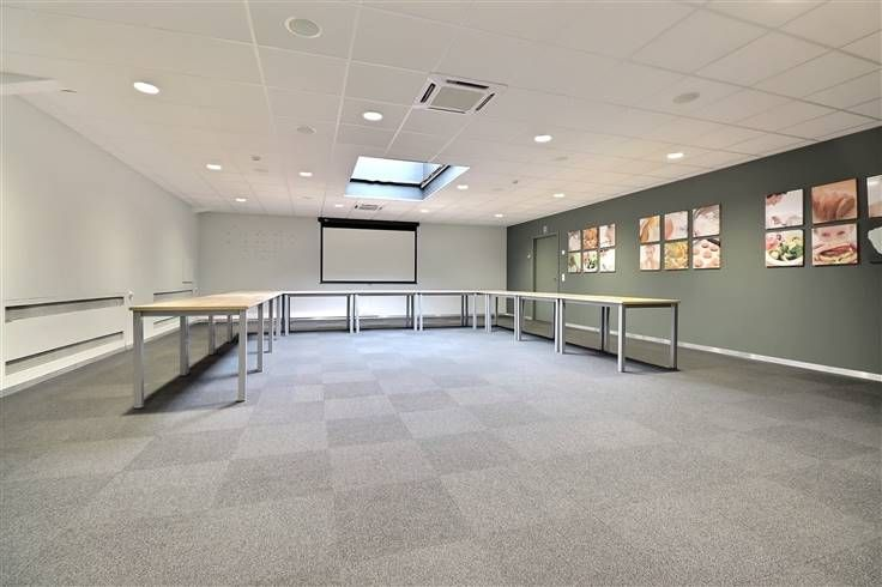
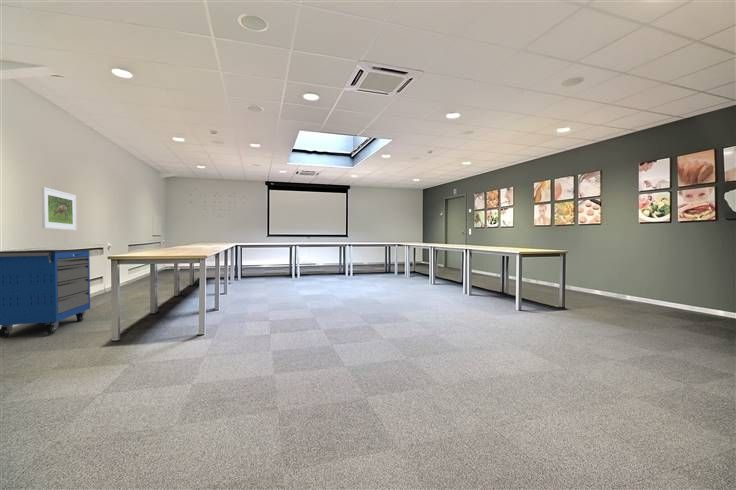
+ storage cabinet [0,248,91,339]
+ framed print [41,186,77,231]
